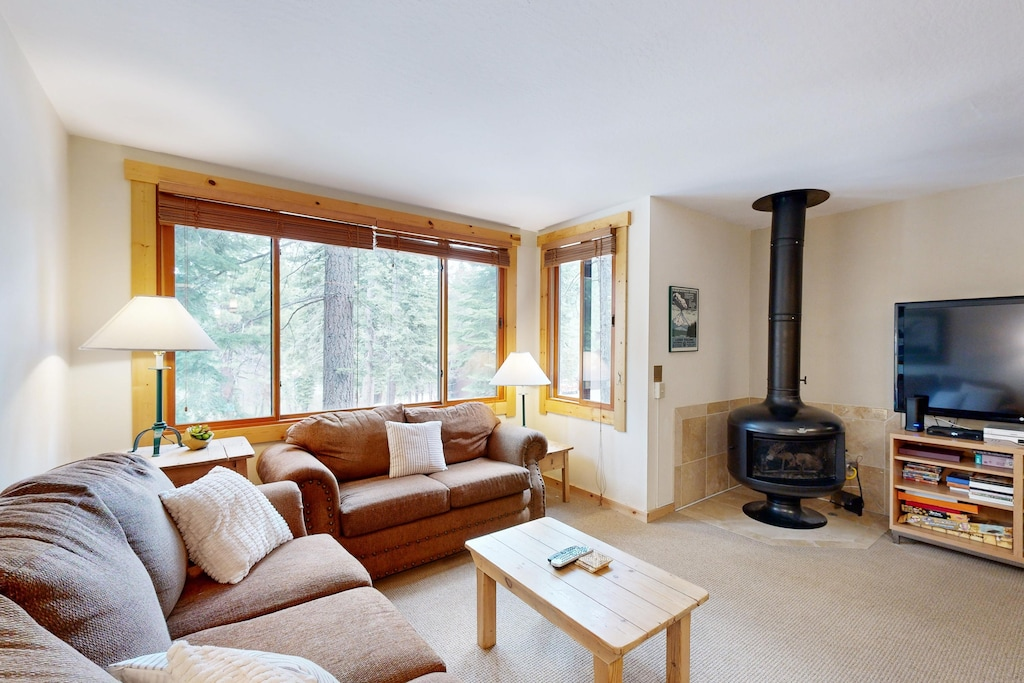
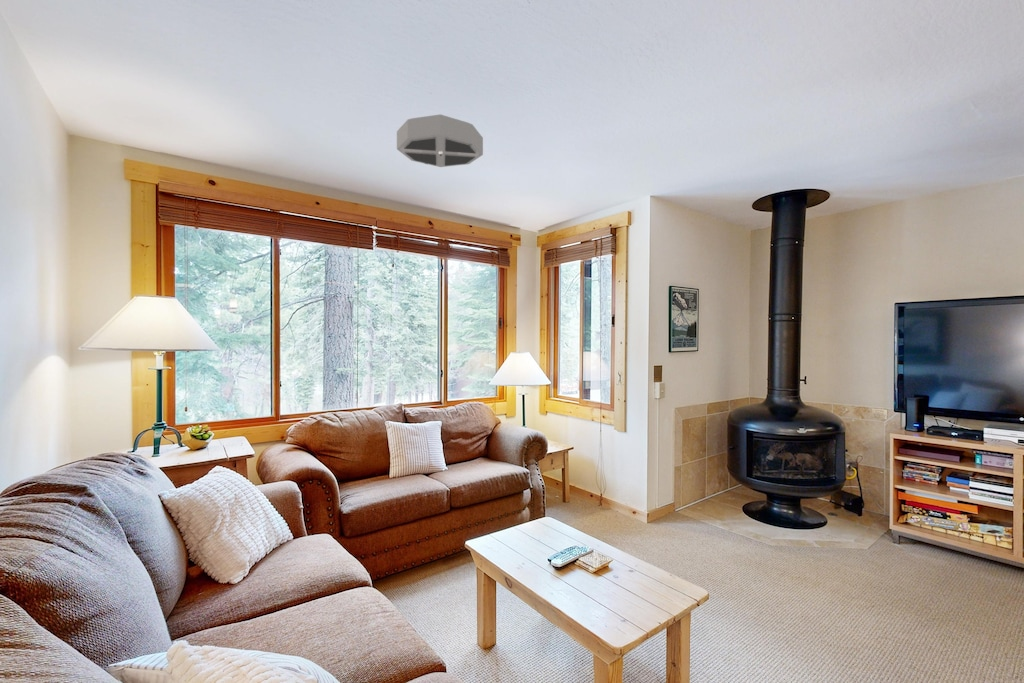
+ ceiling light [396,113,484,168]
